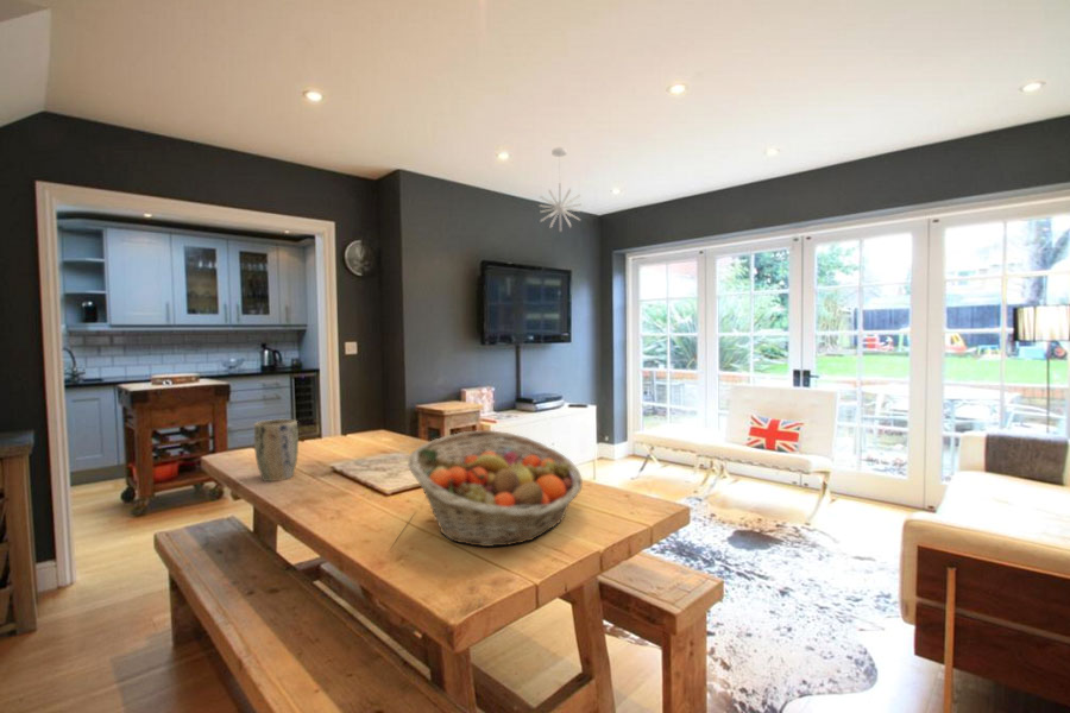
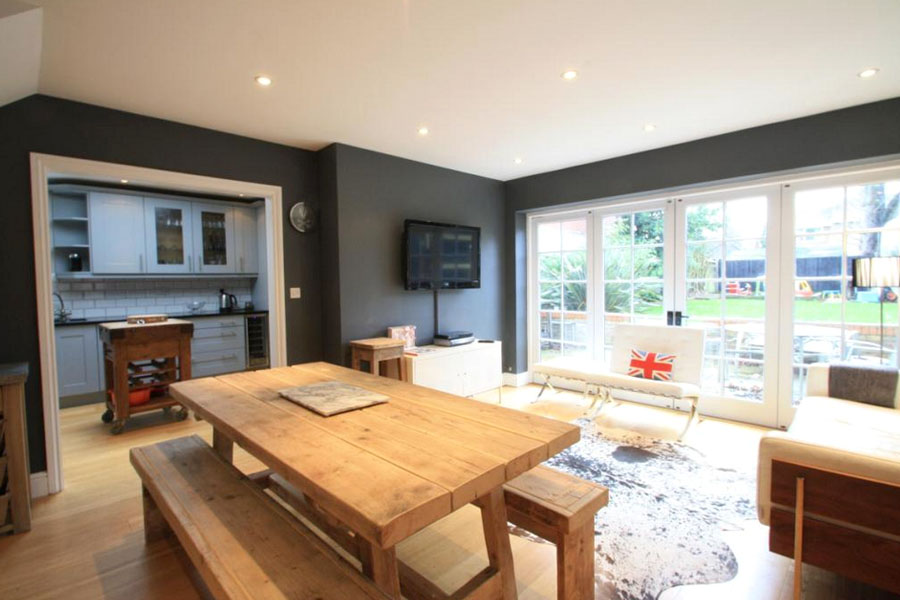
- fruit basket [407,429,584,548]
- plant pot [253,418,300,482]
- pendant light [537,146,583,233]
